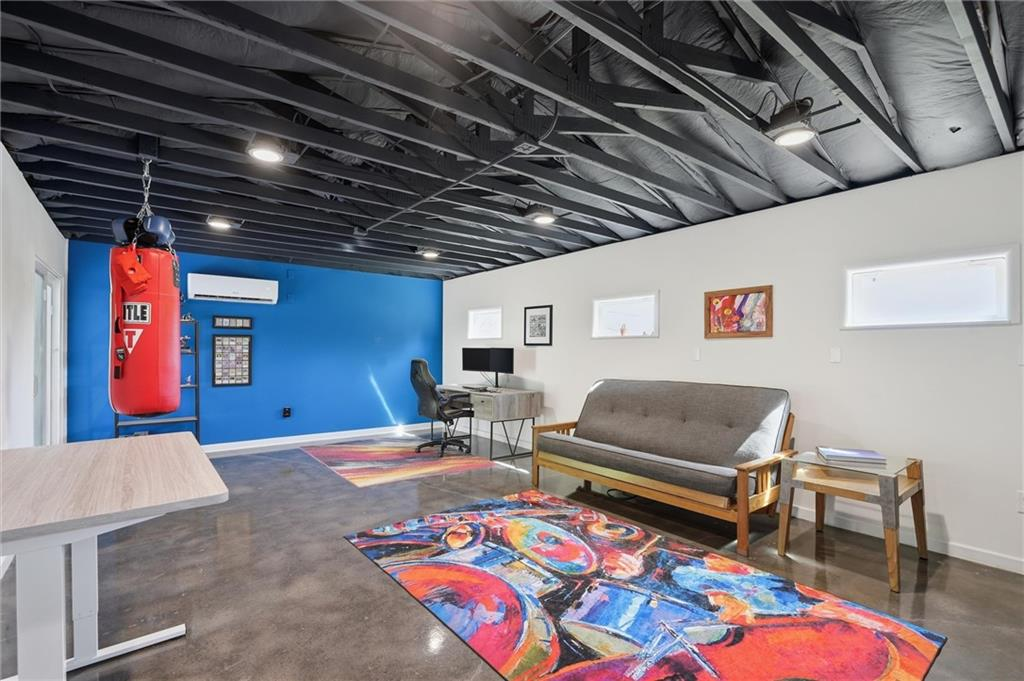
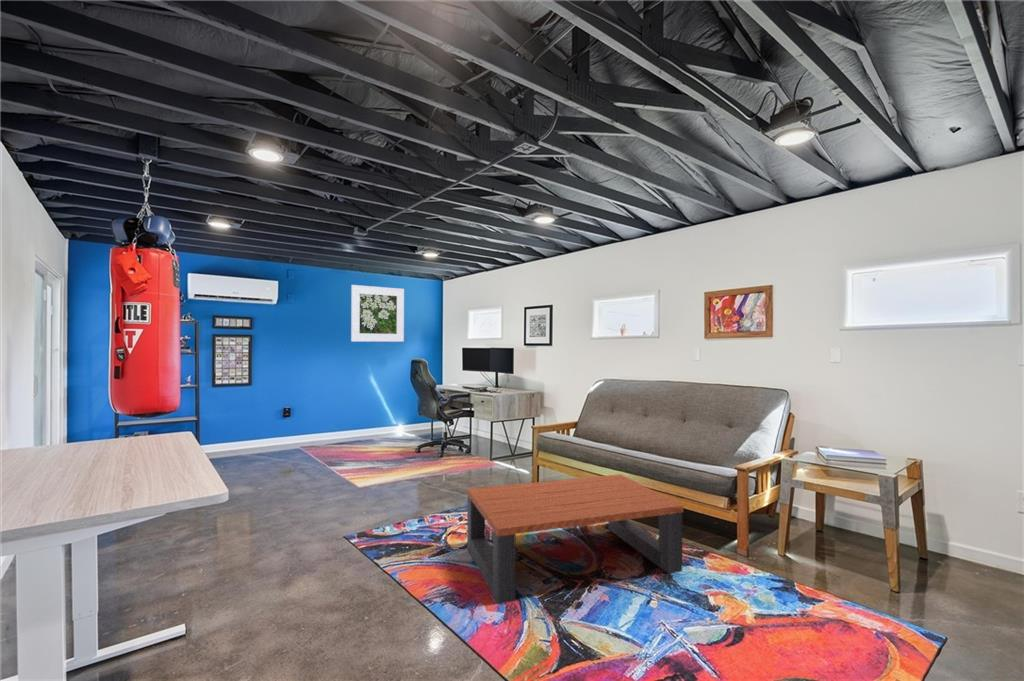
+ coffee table [466,473,684,605]
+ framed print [350,284,405,343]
